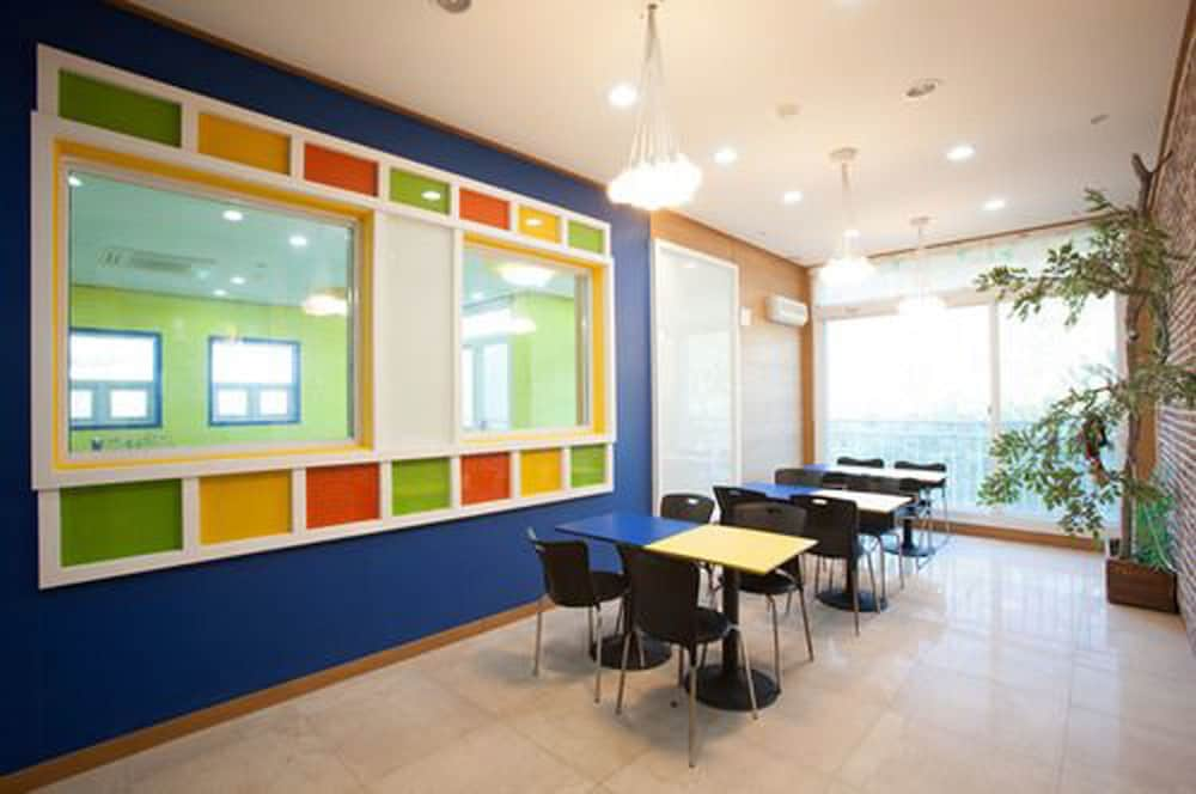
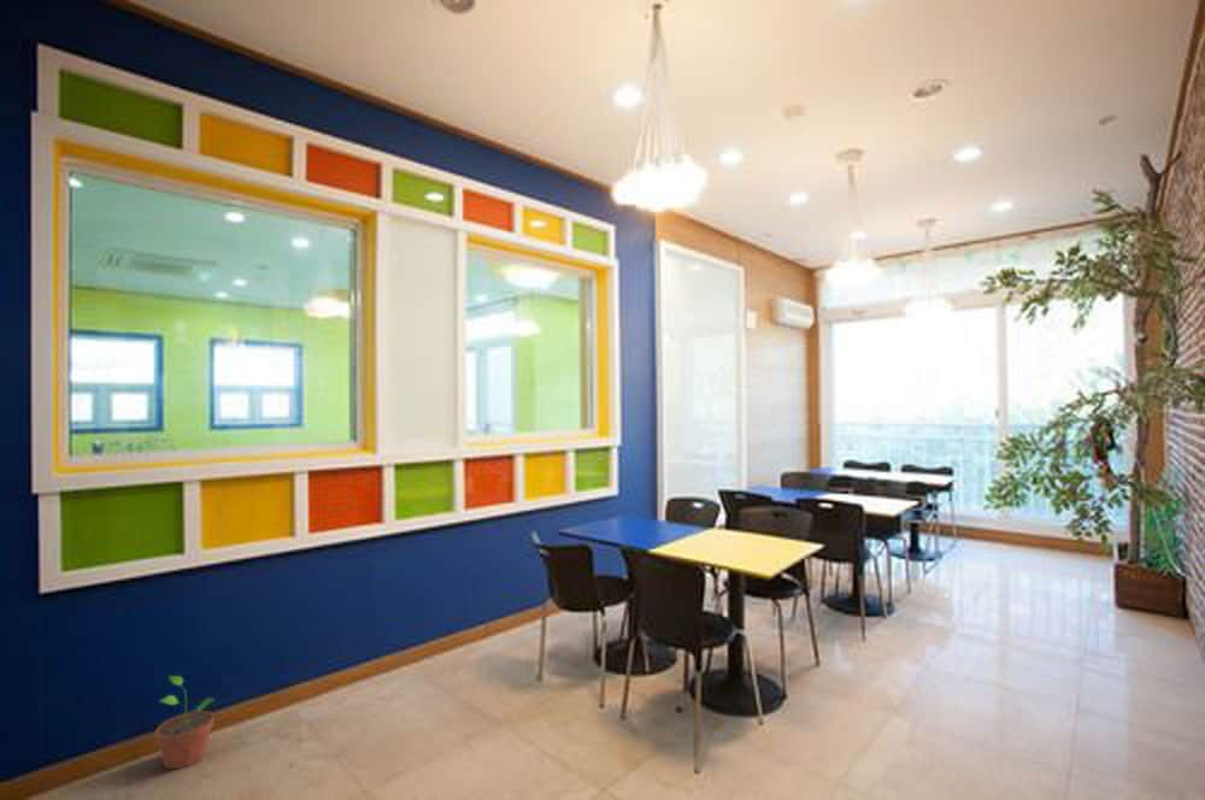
+ potted plant [154,675,217,770]
